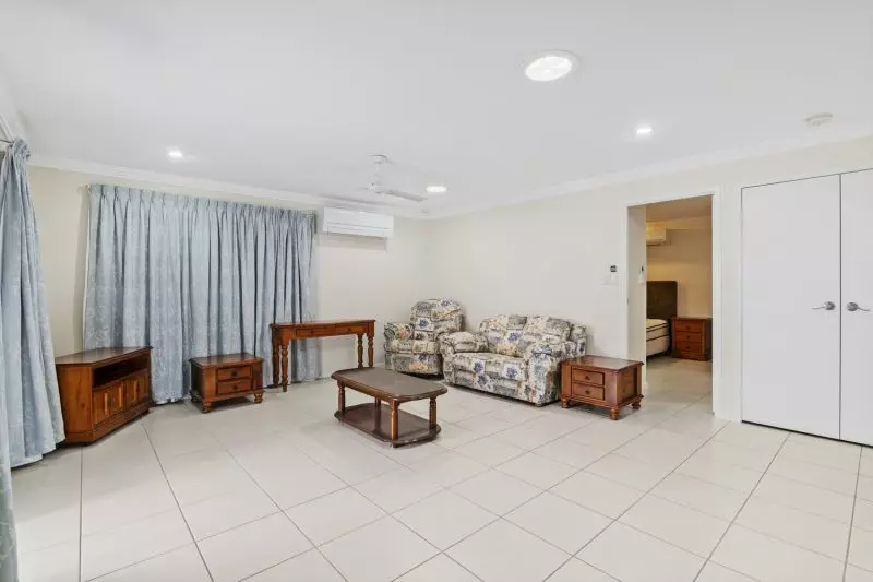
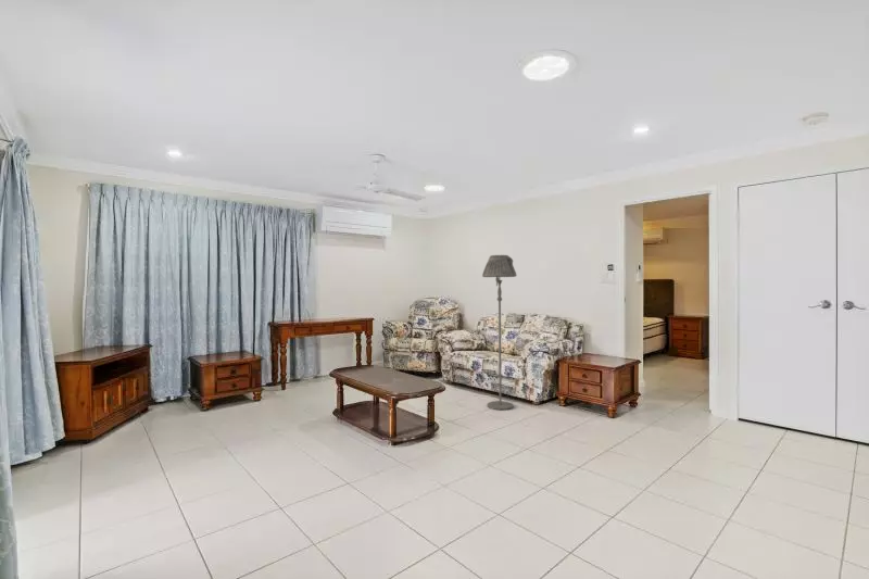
+ floor lamp [481,254,518,411]
